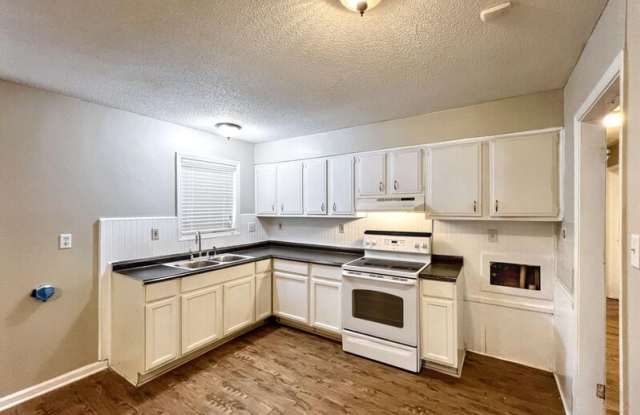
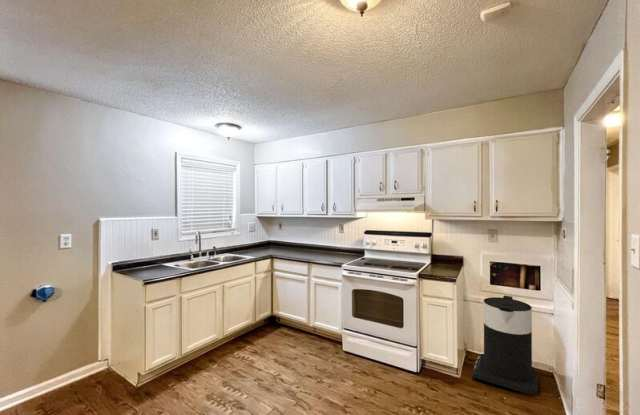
+ trash can [471,295,539,395]
